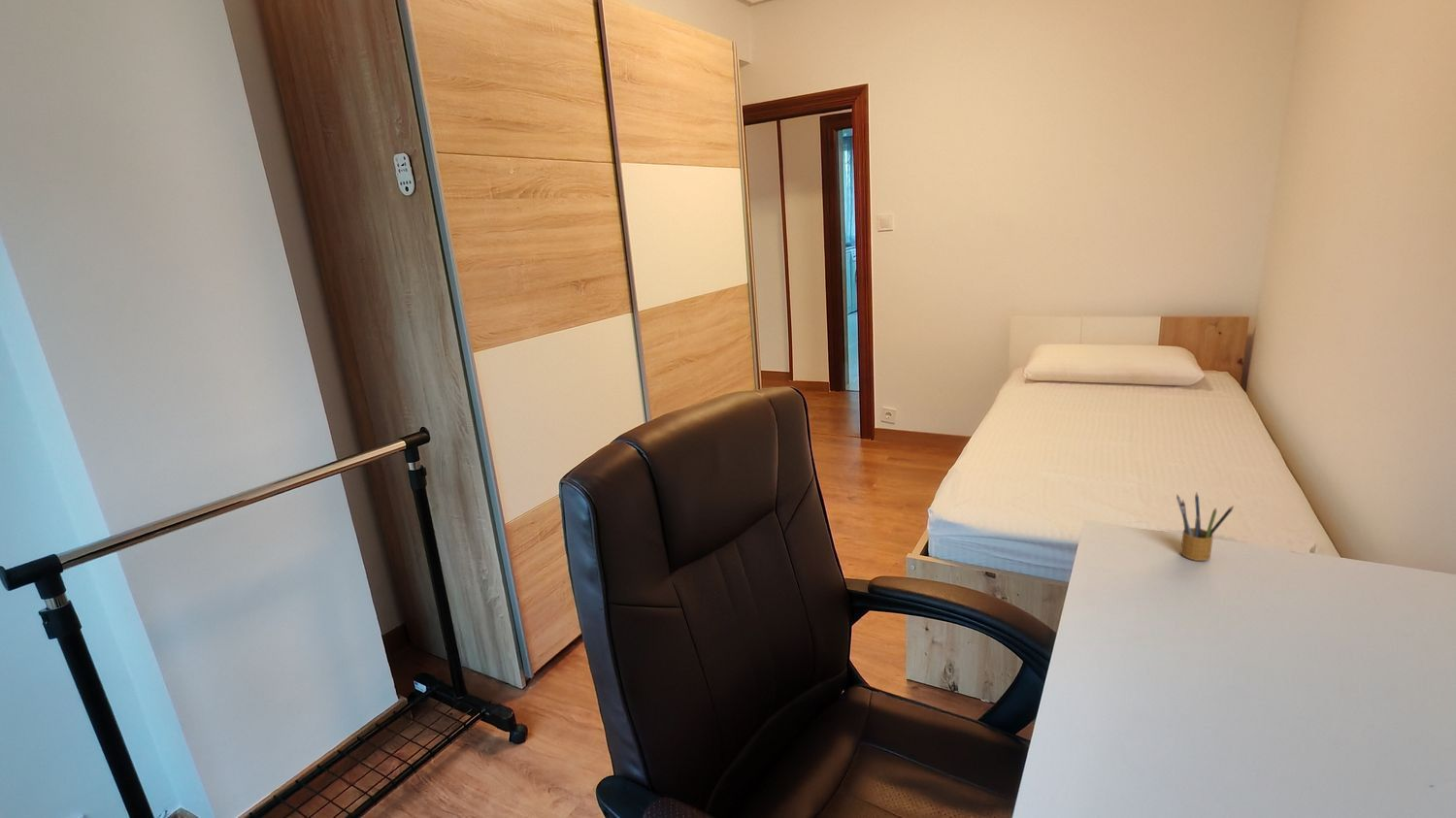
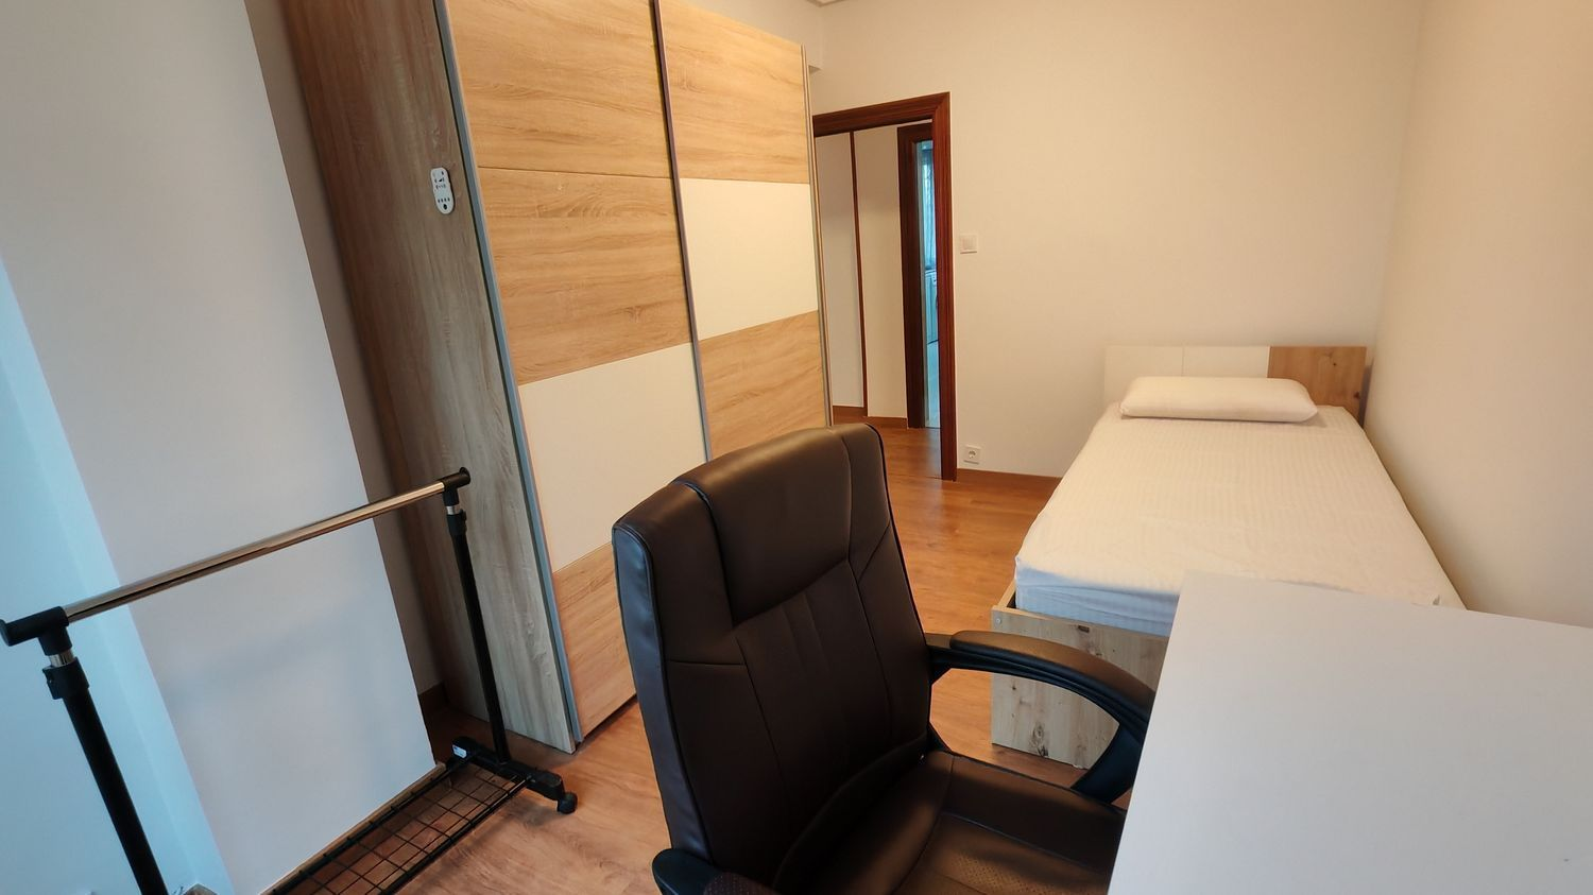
- pencil box [1175,491,1235,562]
